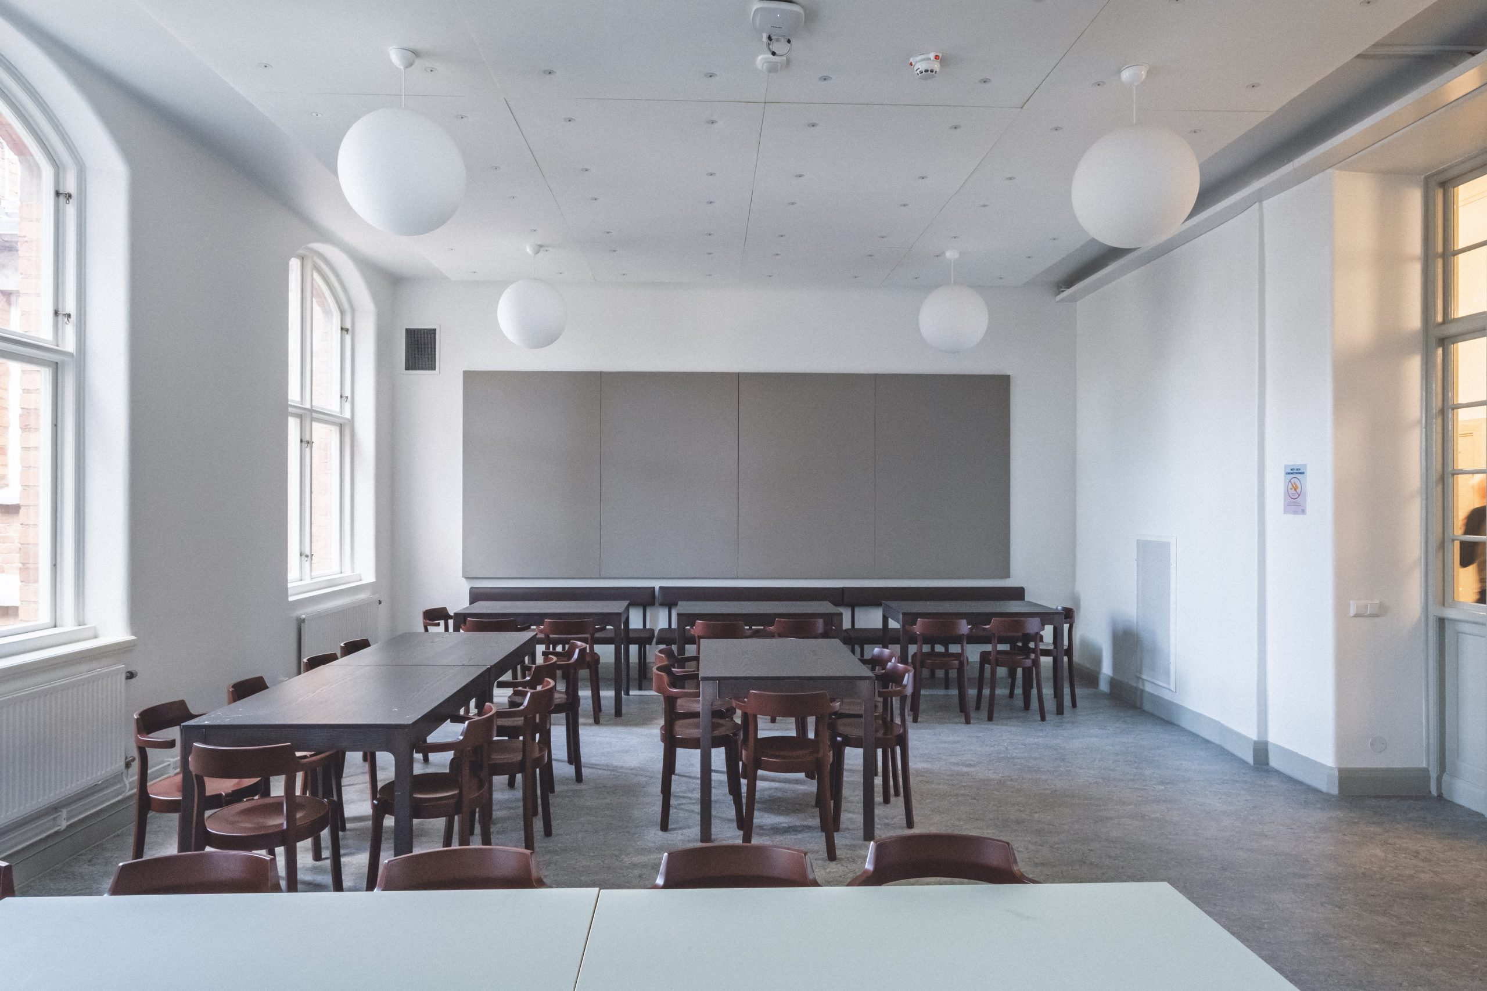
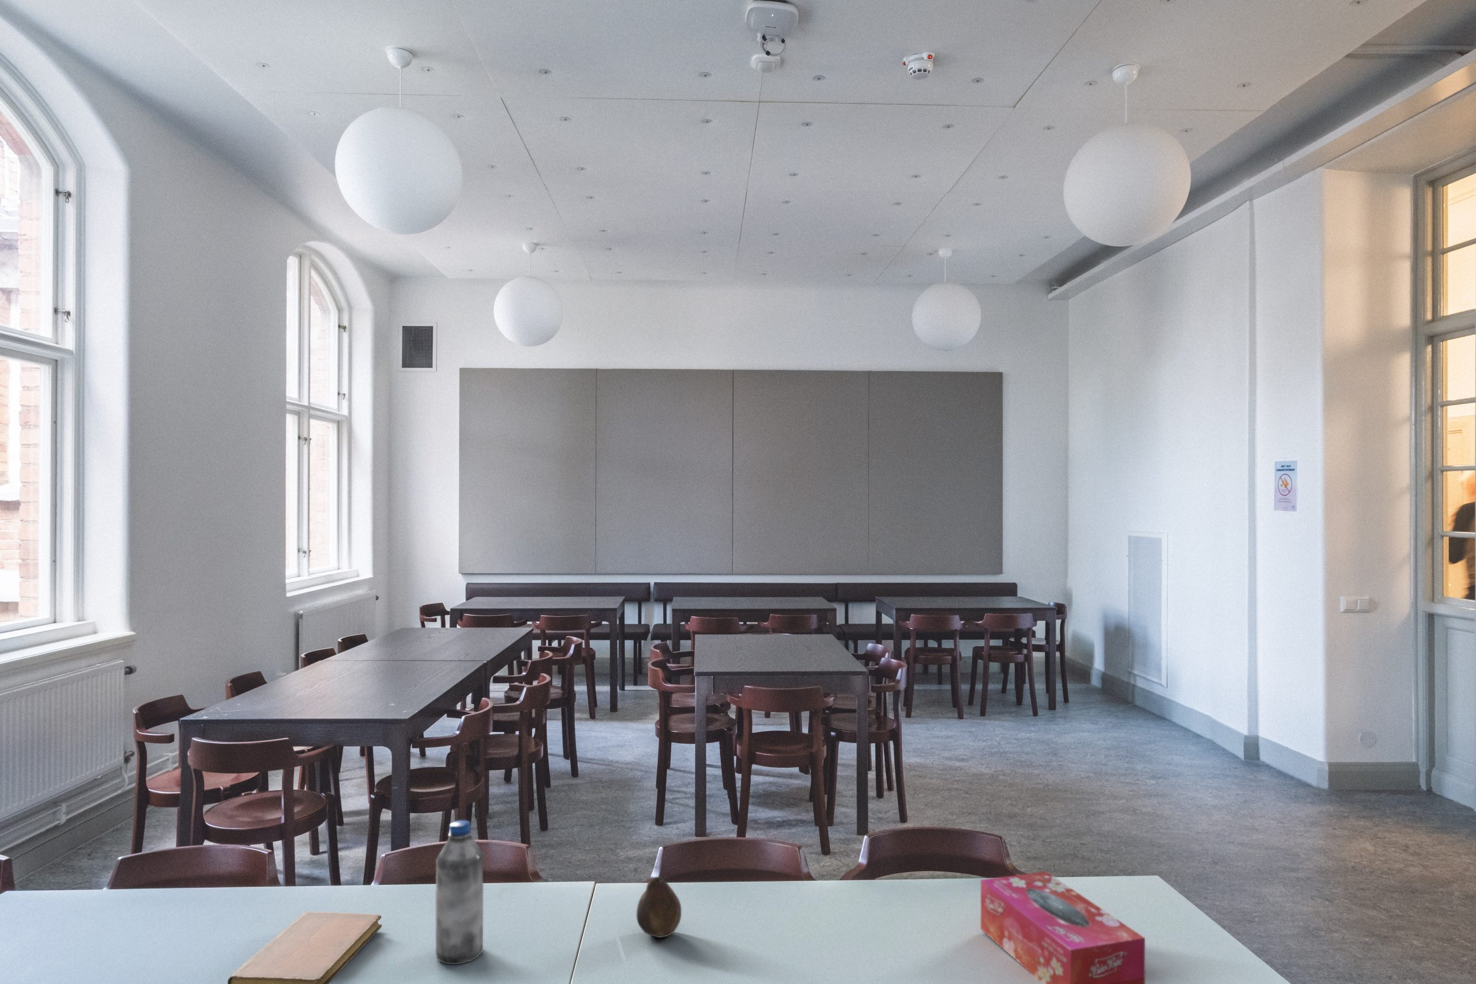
+ notebook [227,910,382,984]
+ fruit [636,875,682,939]
+ water bottle [435,819,483,965]
+ tissue box [980,871,1145,984]
